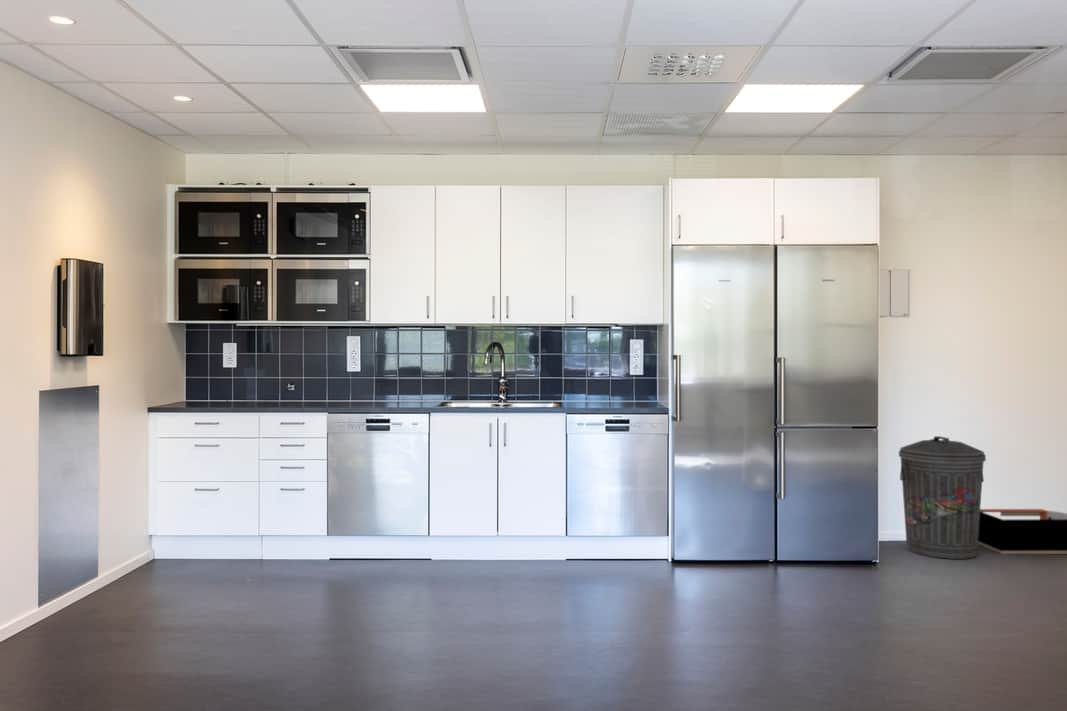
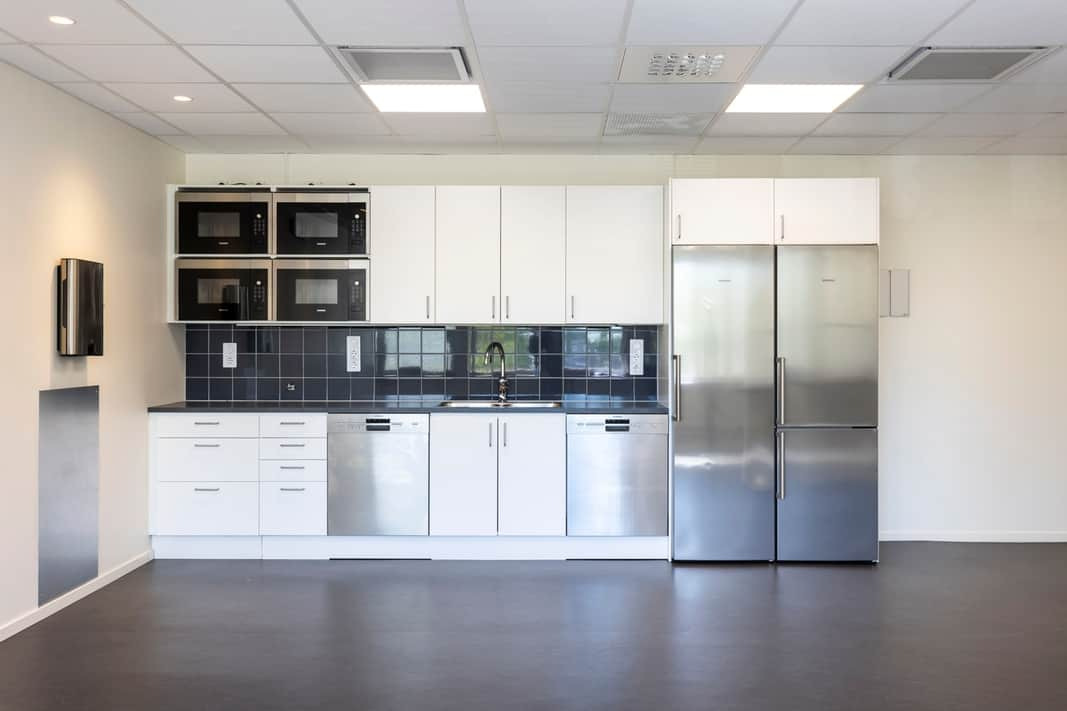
- storage bin [978,508,1067,555]
- trash can [898,435,987,560]
